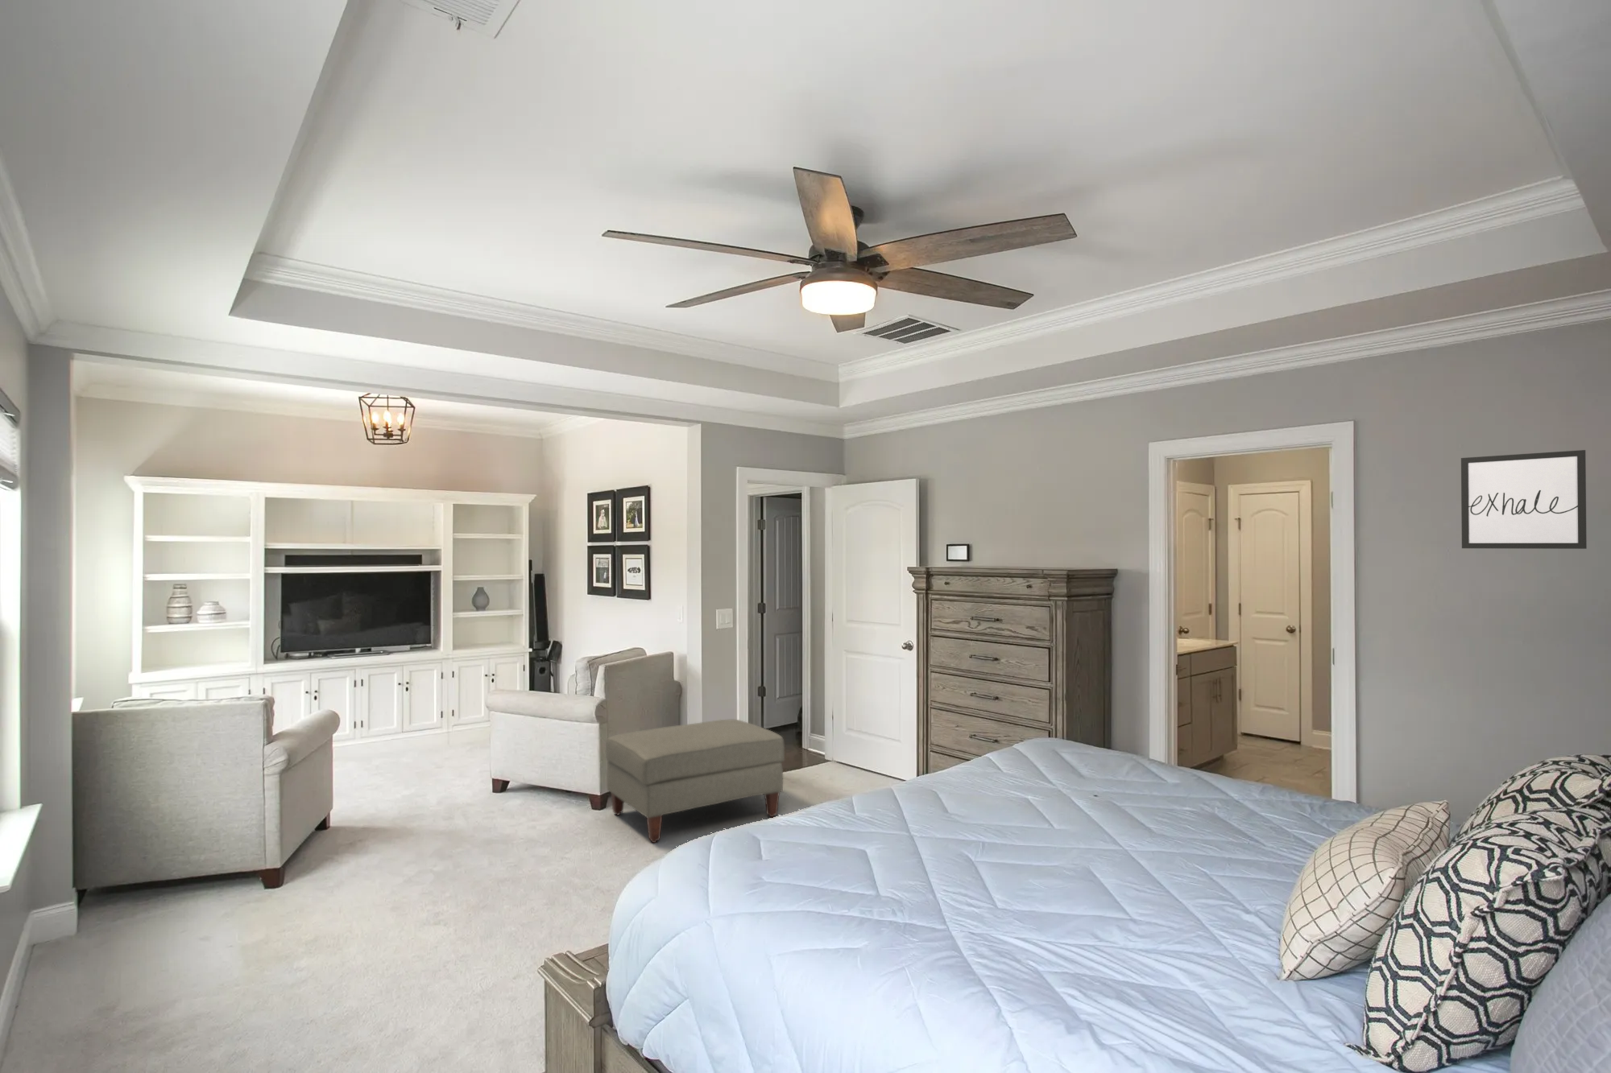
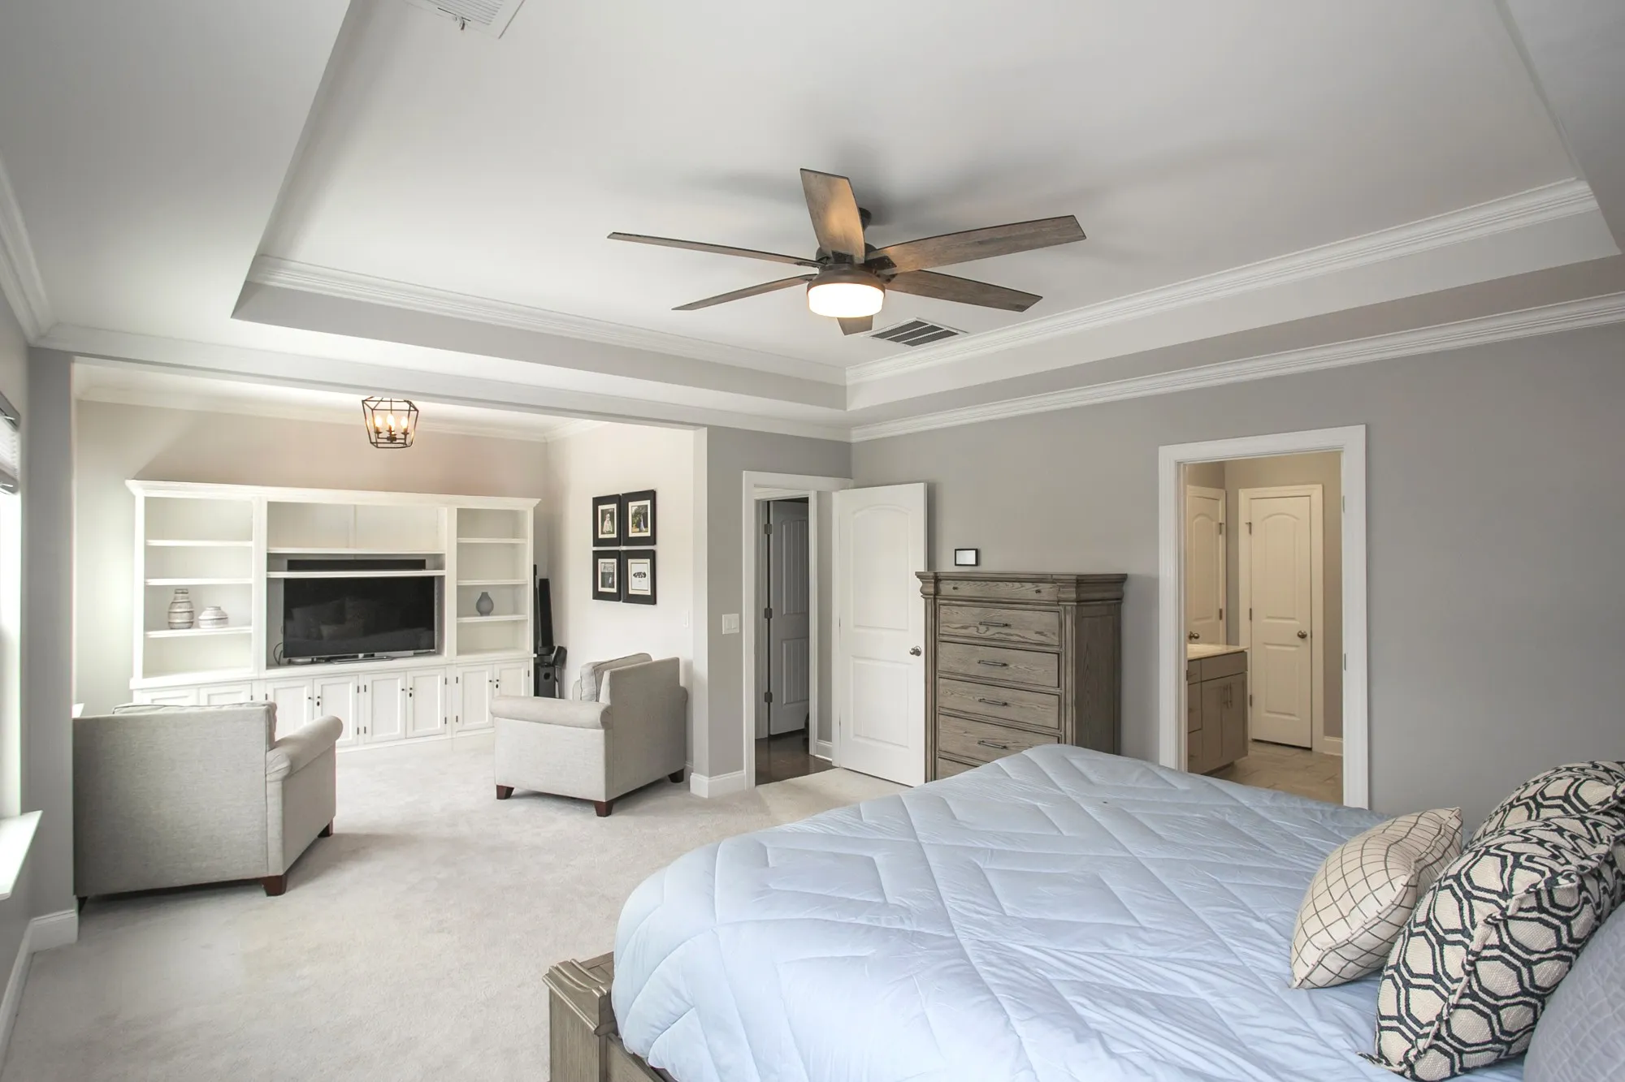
- wall art [1460,449,1587,550]
- ottoman [605,719,786,843]
